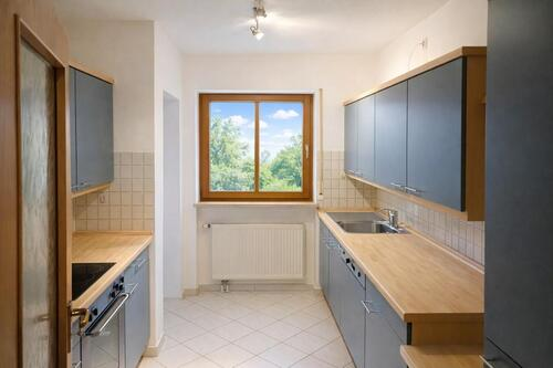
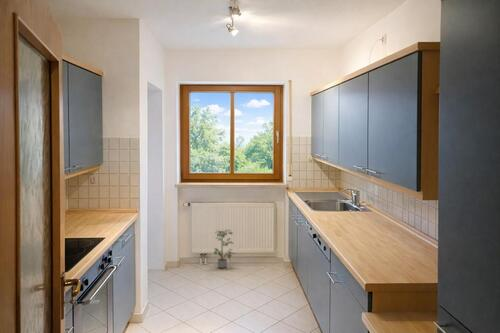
+ potted plant [213,228,238,269]
